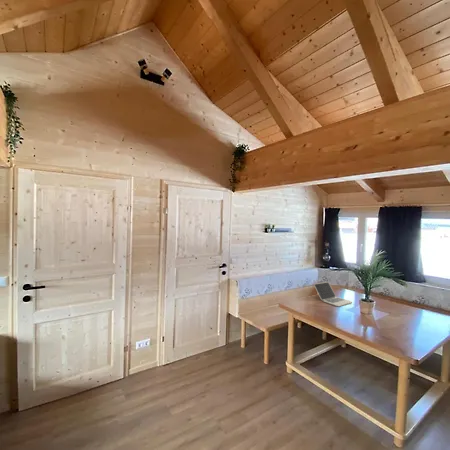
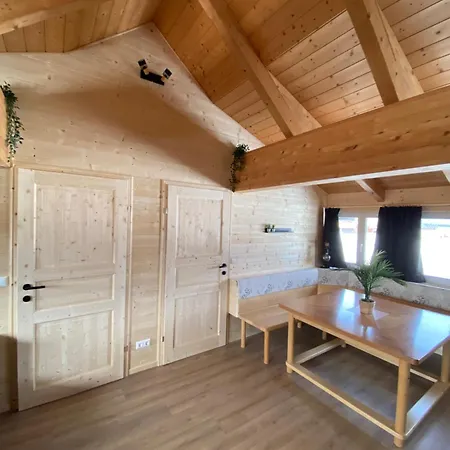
- laptop [313,281,353,307]
